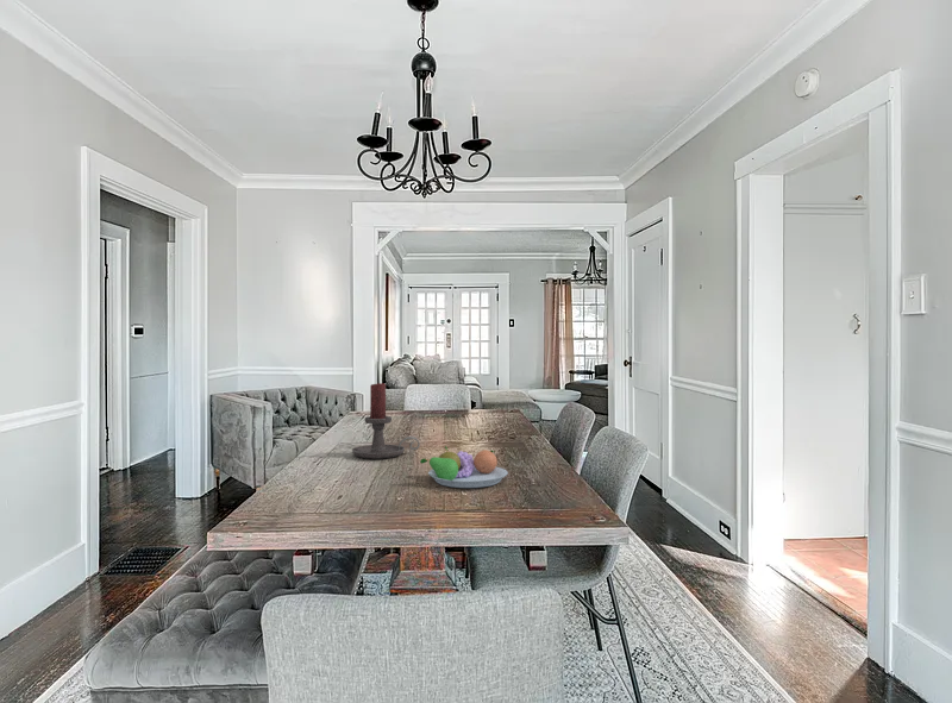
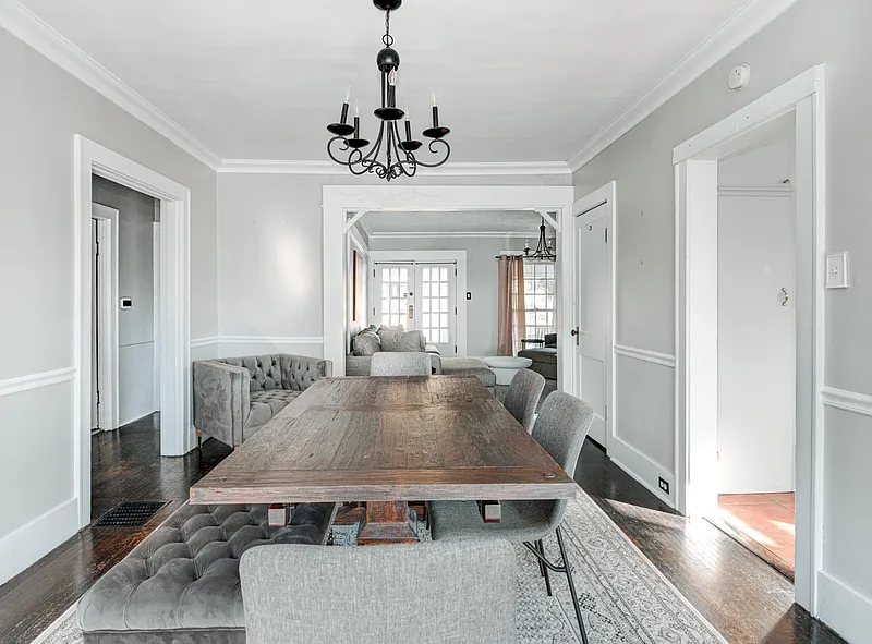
- candle holder [351,382,421,459]
- fruit bowl [419,445,509,489]
